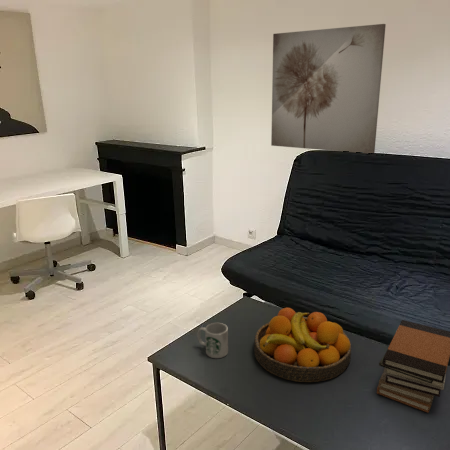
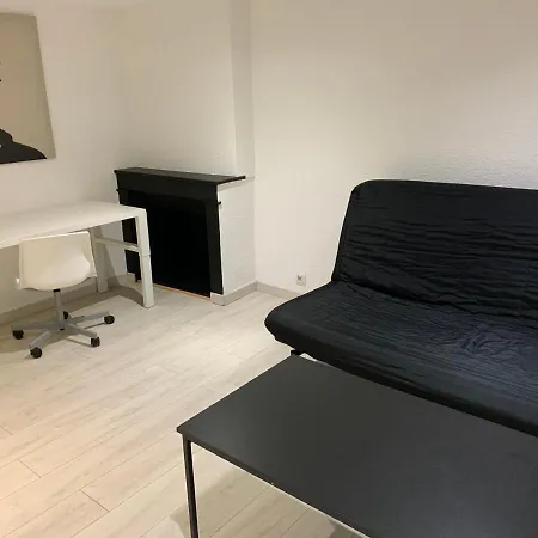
- mug [196,322,229,359]
- wall art [270,23,387,154]
- book stack [376,319,450,414]
- fruit bowl [253,307,352,383]
